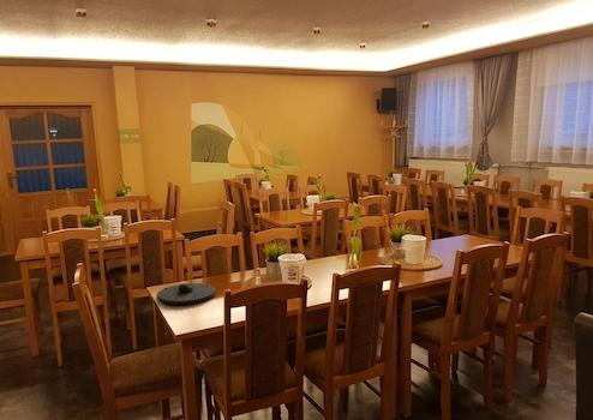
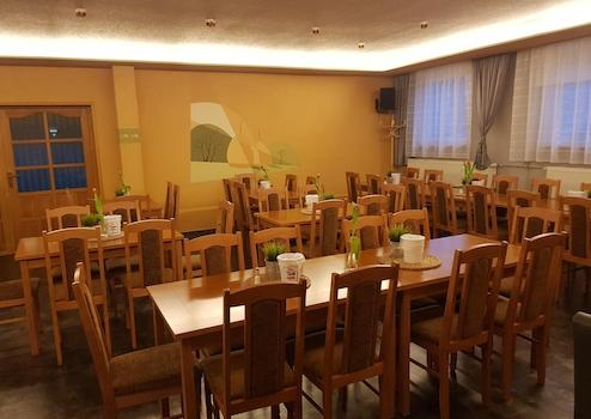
- plate [156,282,217,306]
